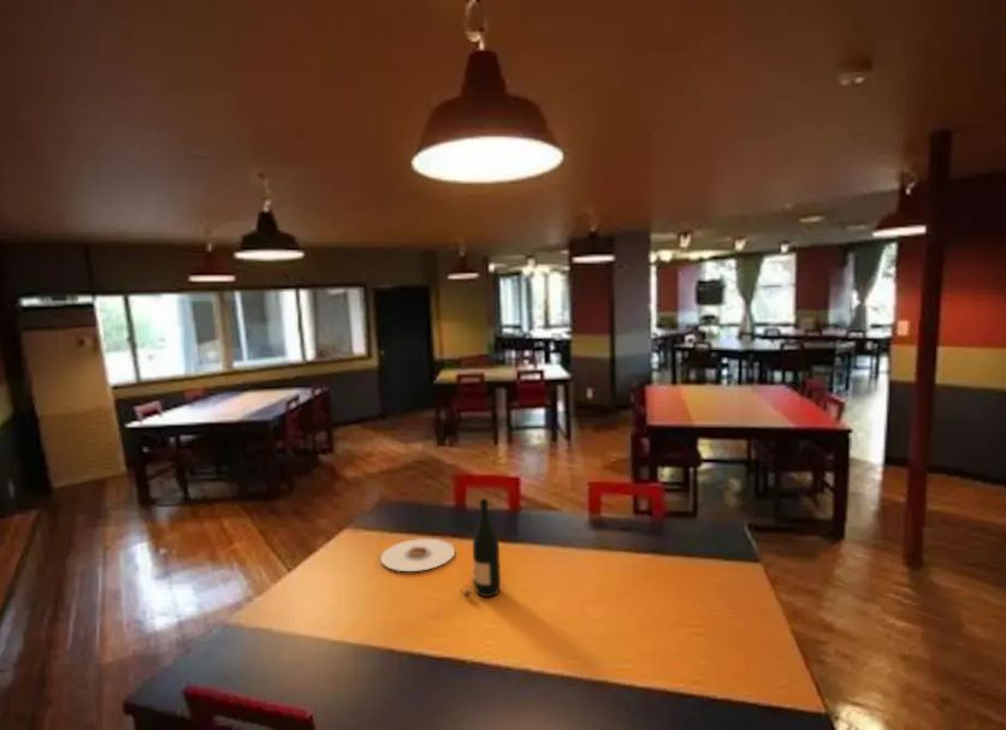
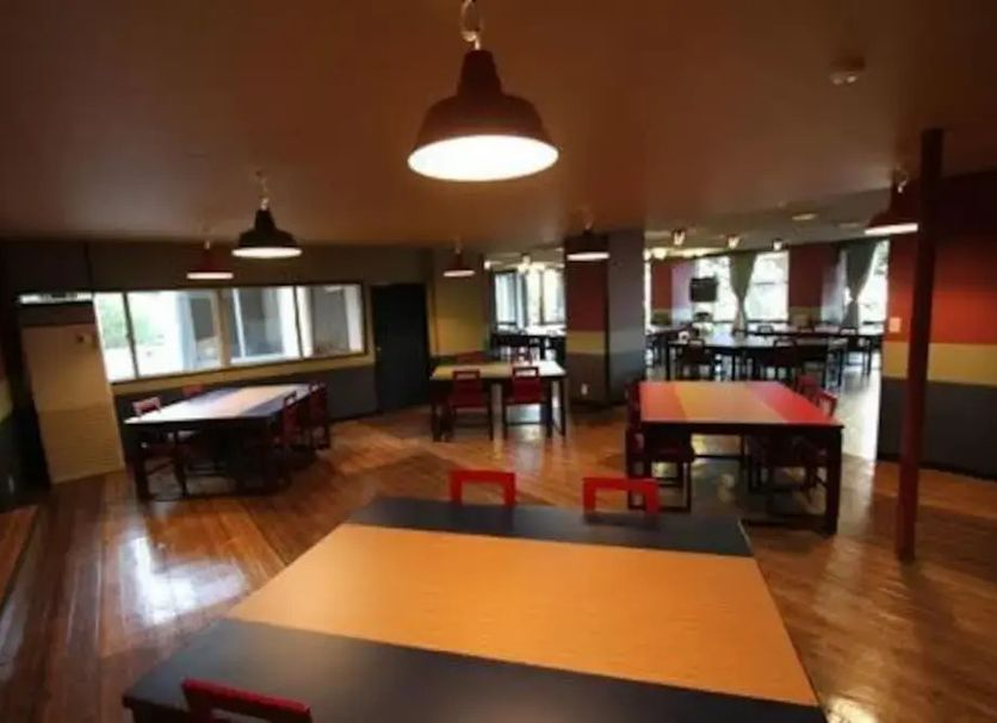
- plate [379,538,456,572]
- wine bottle [460,498,502,598]
